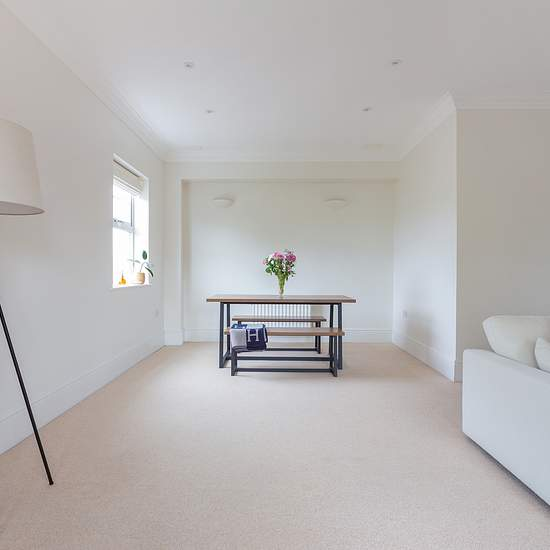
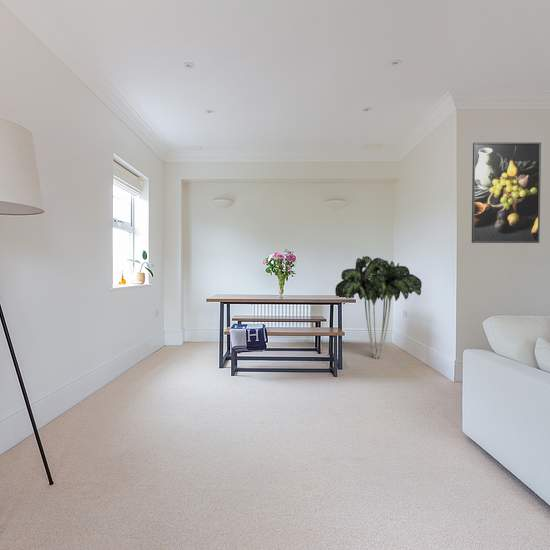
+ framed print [471,141,542,244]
+ indoor plant [334,255,423,360]
